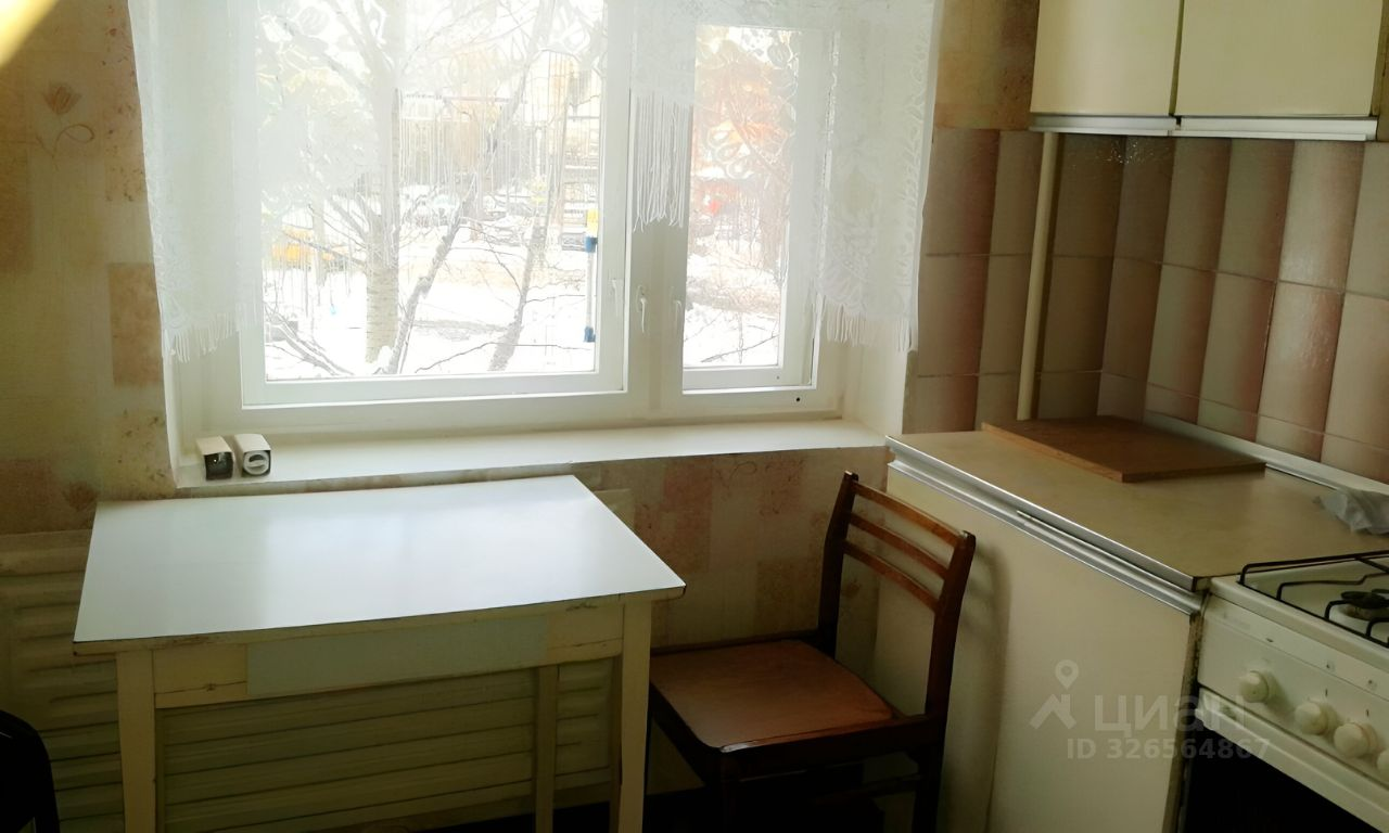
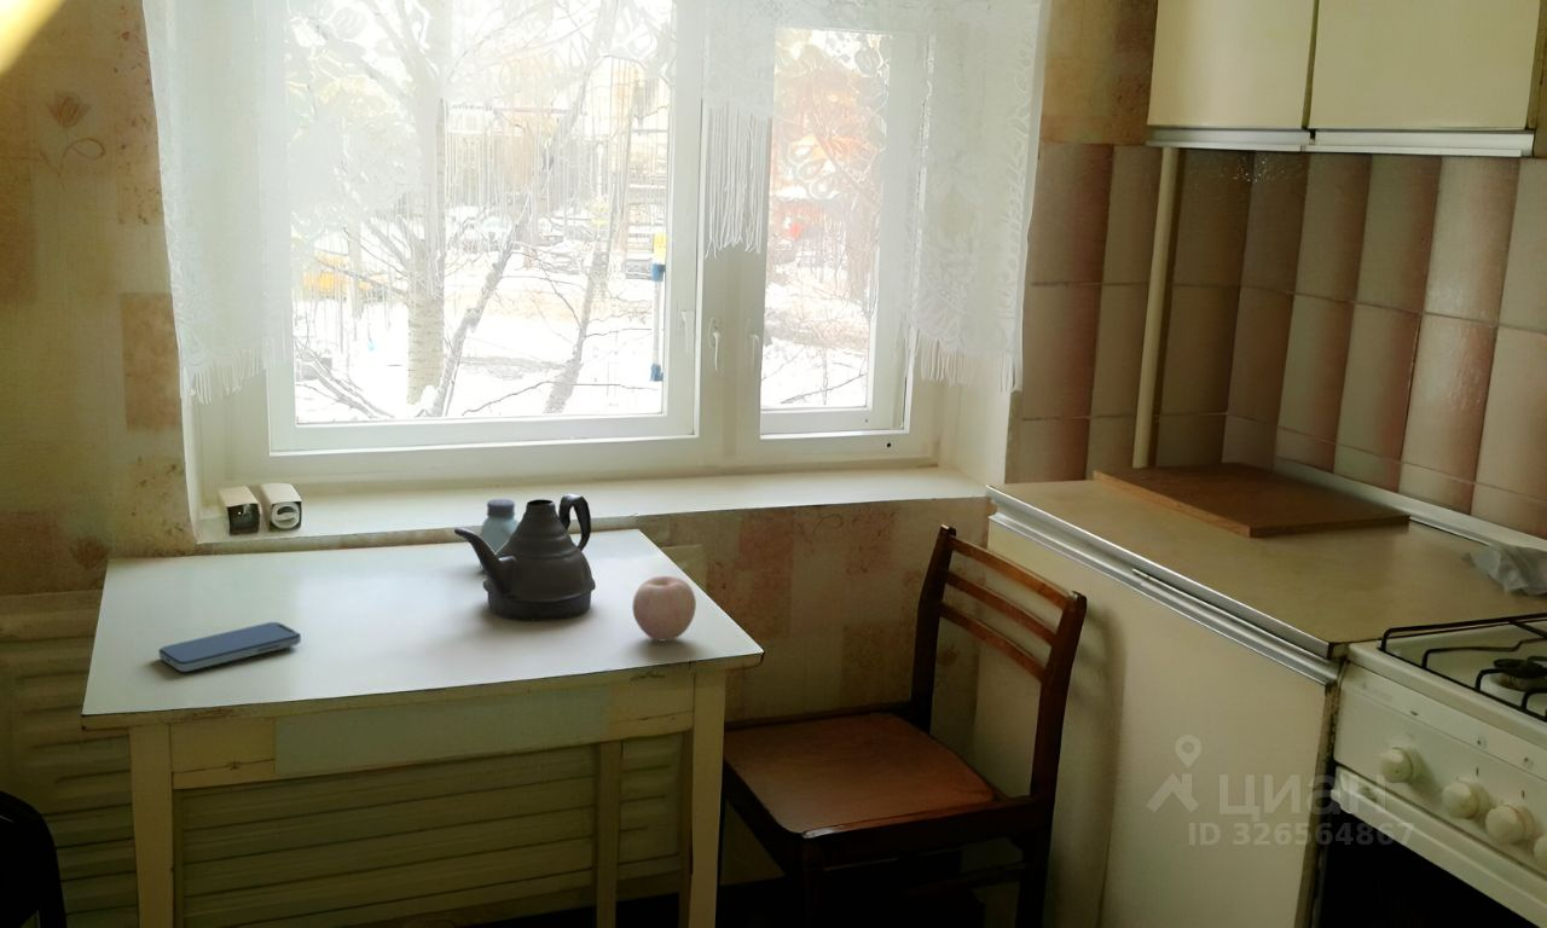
+ smartphone [157,621,302,673]
+ teapot [453,493,597,621]
+ saltshaker [479,498,520,570]
+ apple [631,575,697,643]
